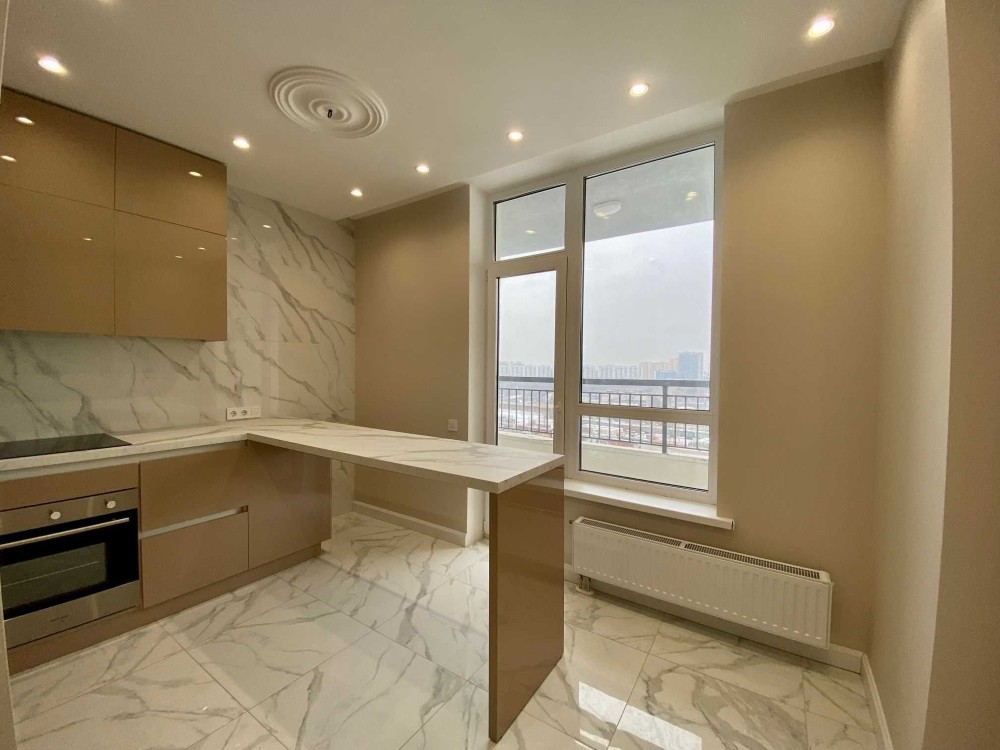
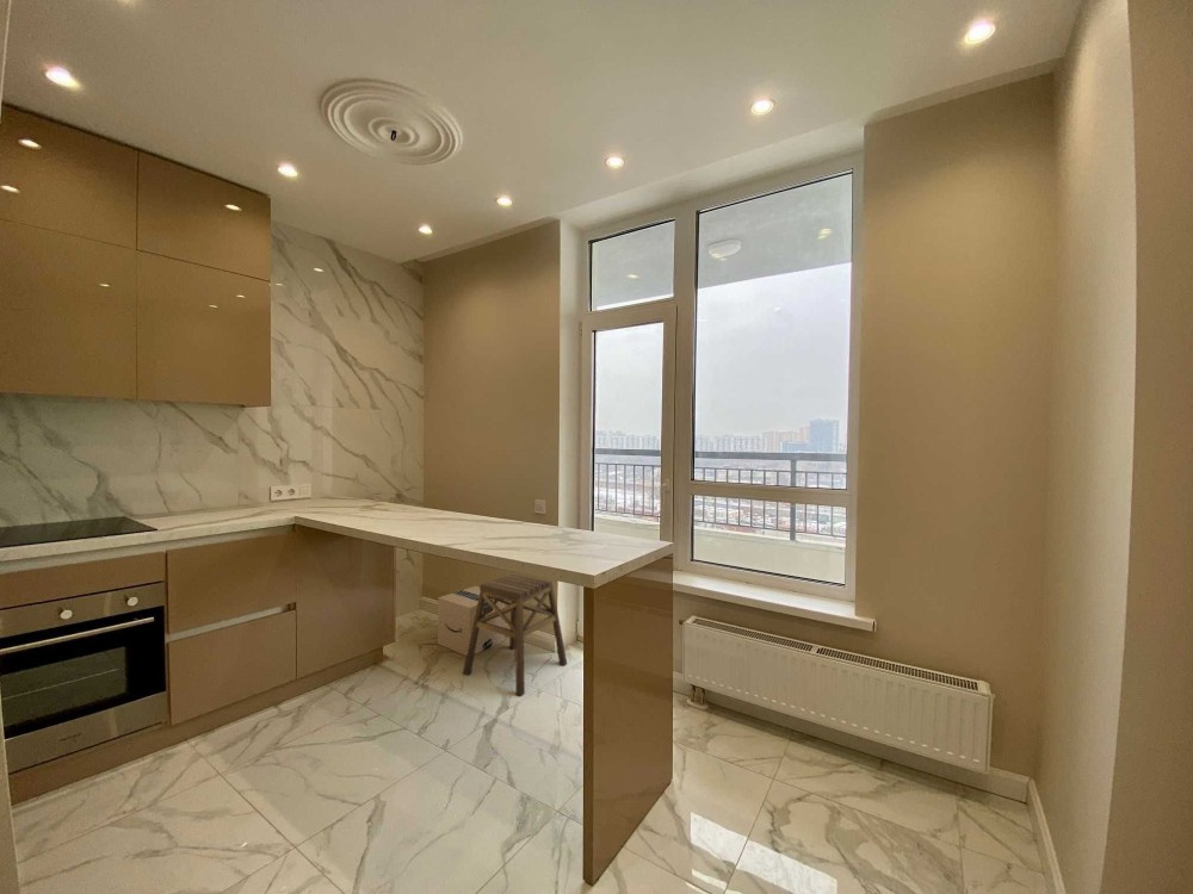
+ stool [462,572,568,697]
+ cardboard box [437,585,507,657]
